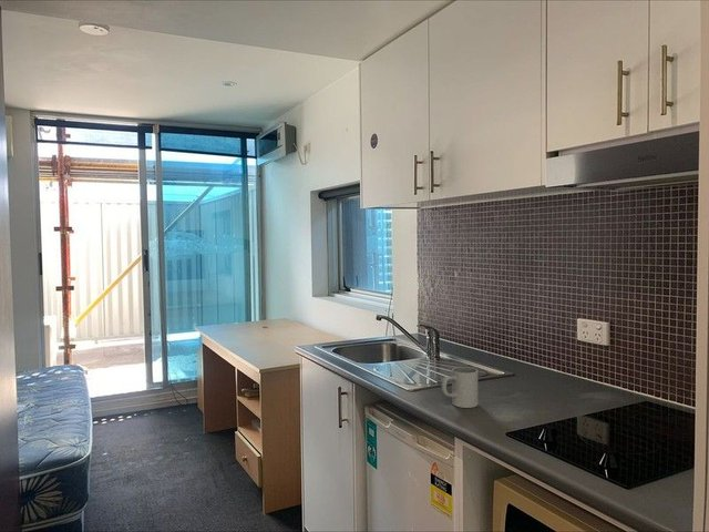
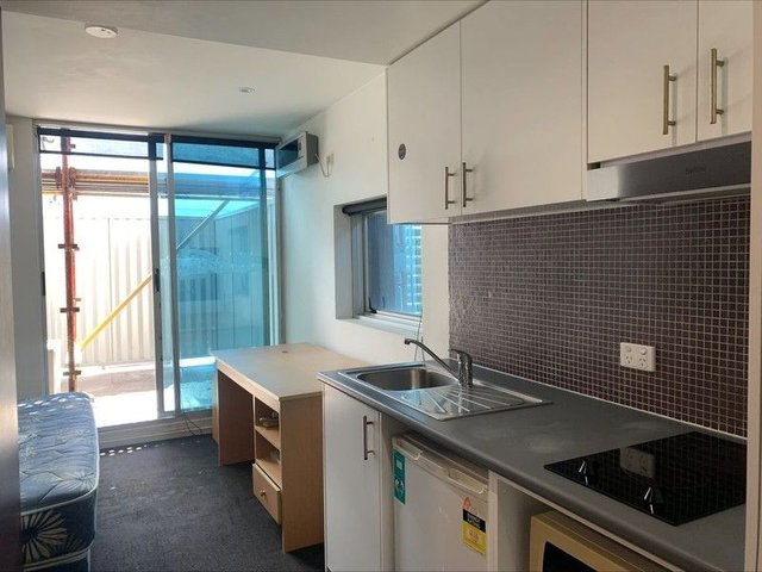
- mug [441,366,479,409]
